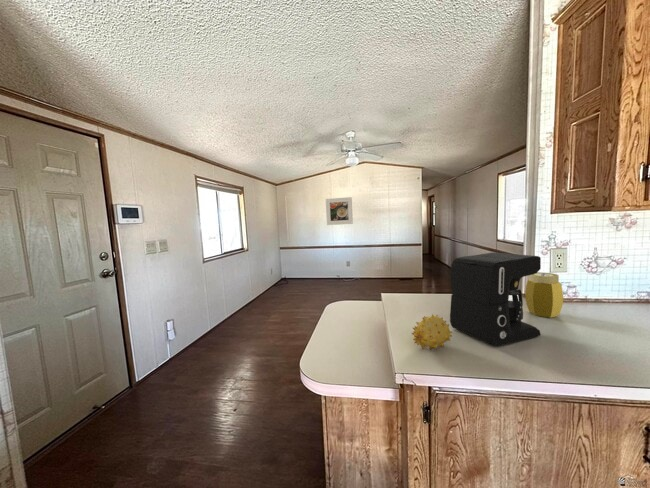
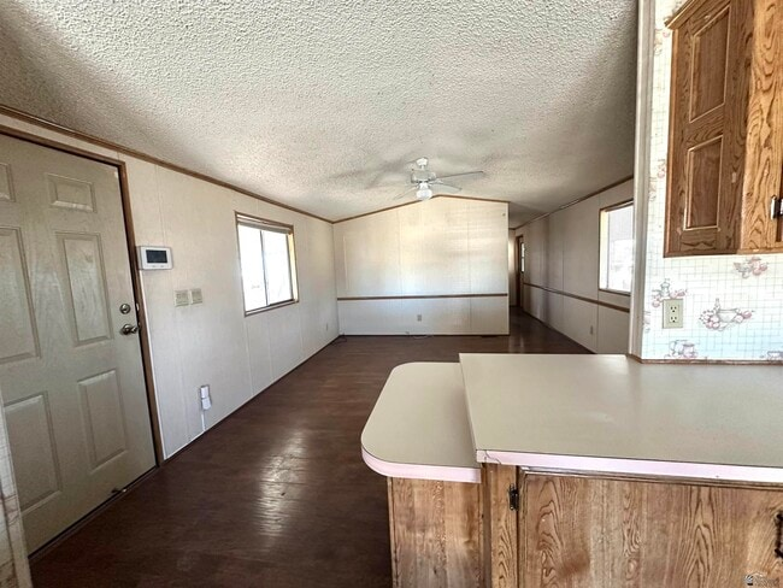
- fruit [411,313,453,351]
- coffee maker [449,252,542,347]
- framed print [325,196,354,226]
- jar [524,271,564,319]
